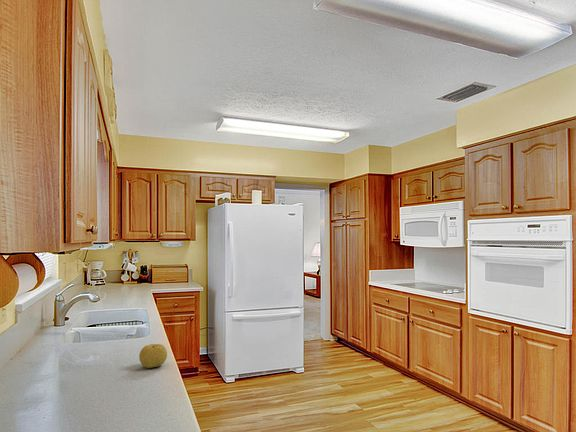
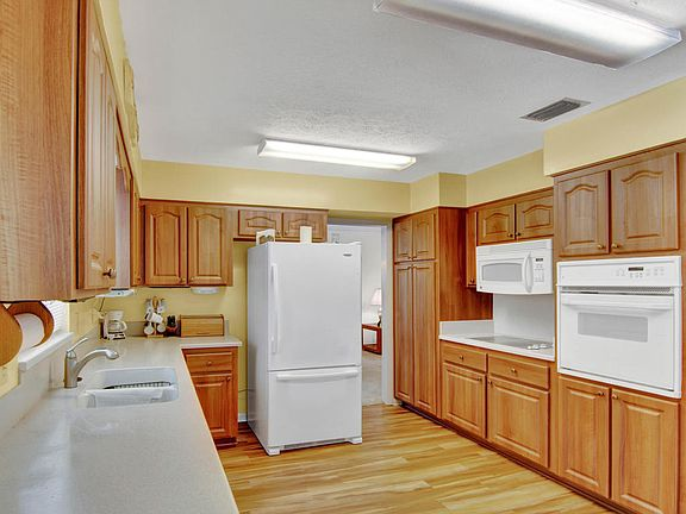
- fruit [138,343,168,369]
